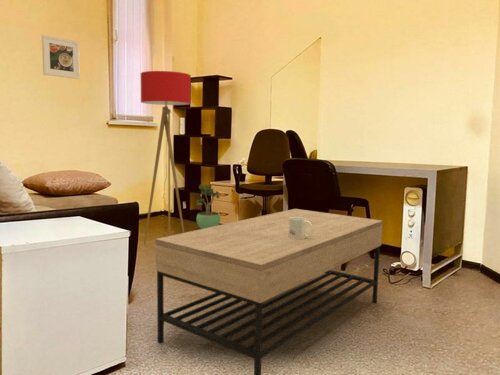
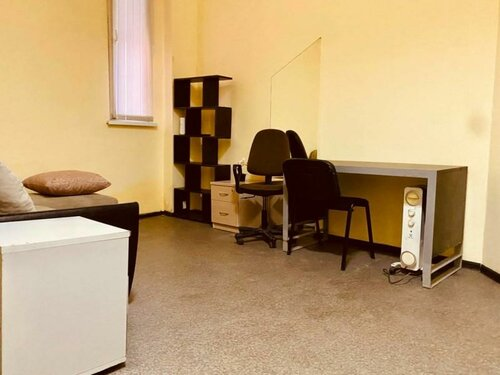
- potted plant [195,183,221,229]
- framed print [41,34,81,80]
- floor lamp [140,70,192,245]
- coffee table [154,208,384,375]
- mug [289,217,313,239]
